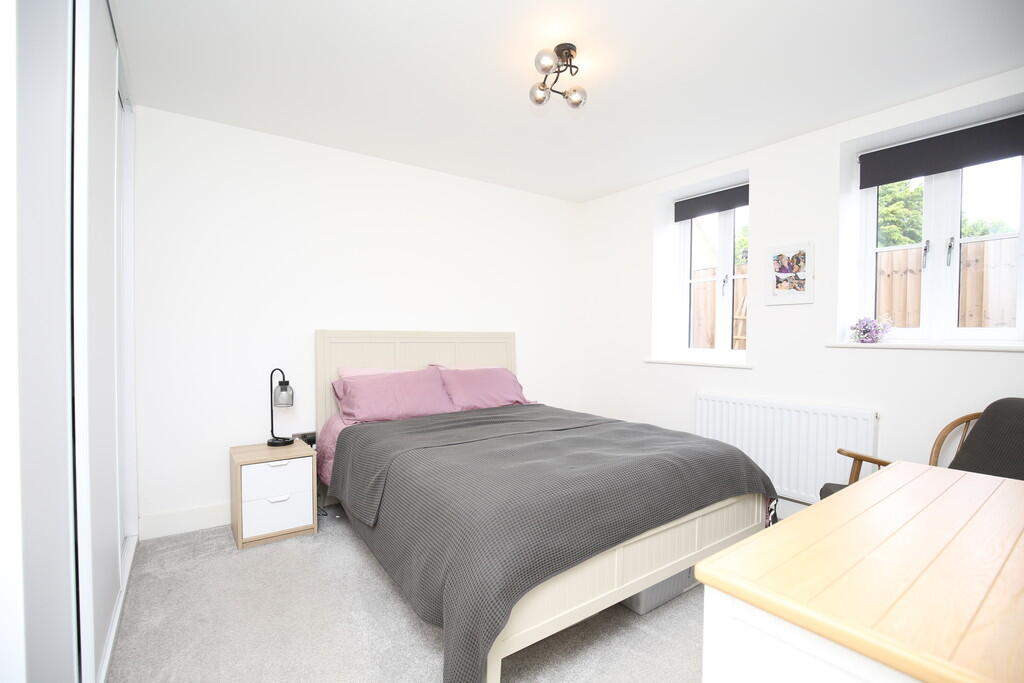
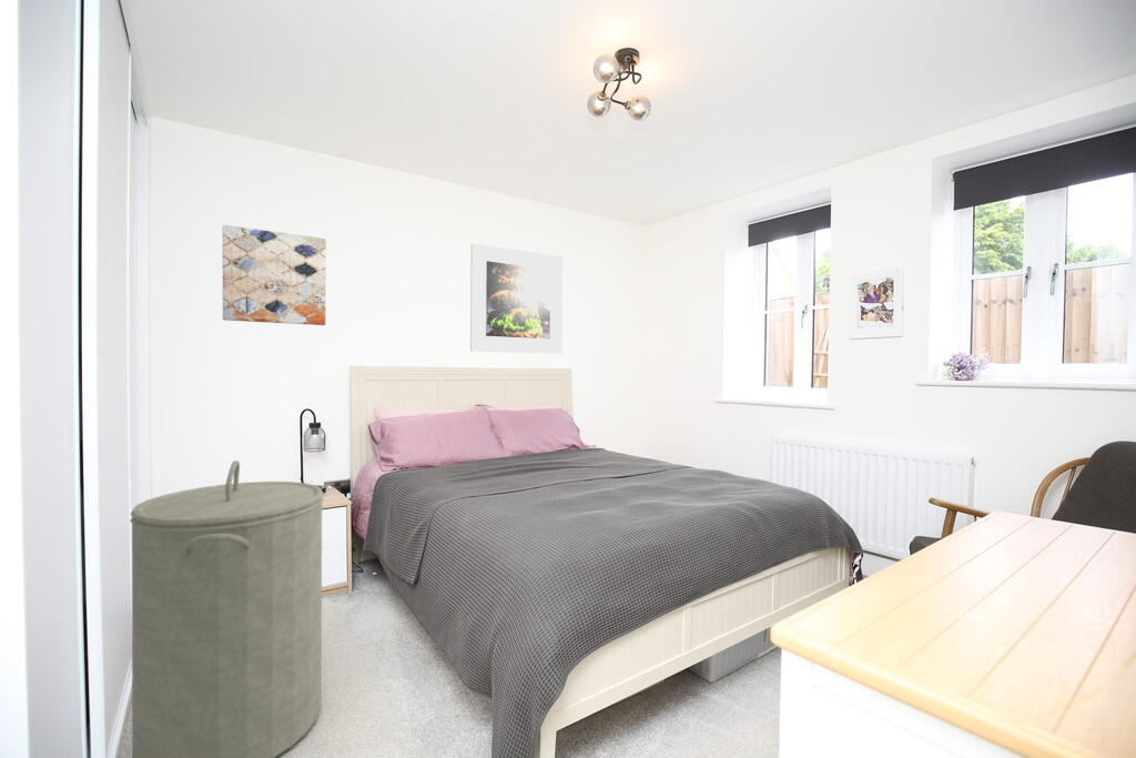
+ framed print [469,242,565,355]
+ wall art [222,224,327,326]
+ laundry hamper [129,459,325,758]
